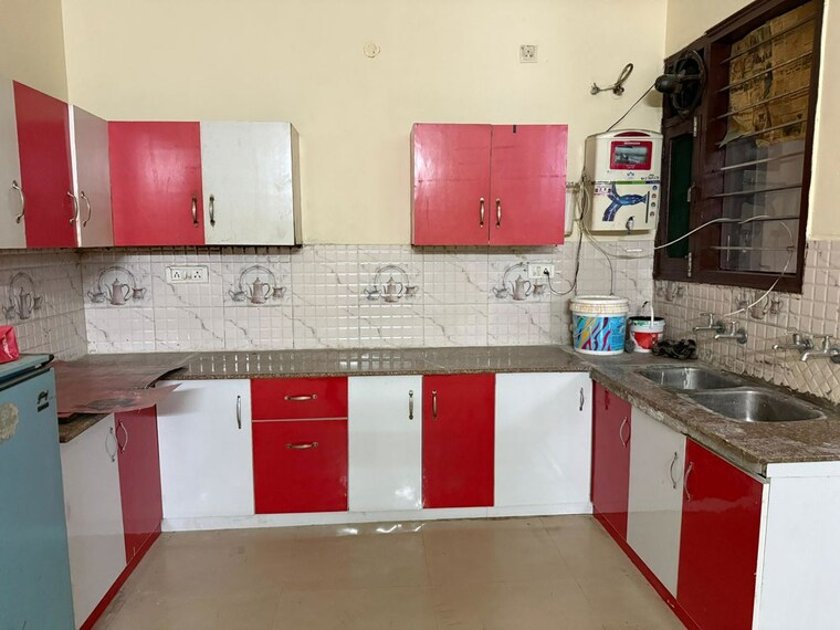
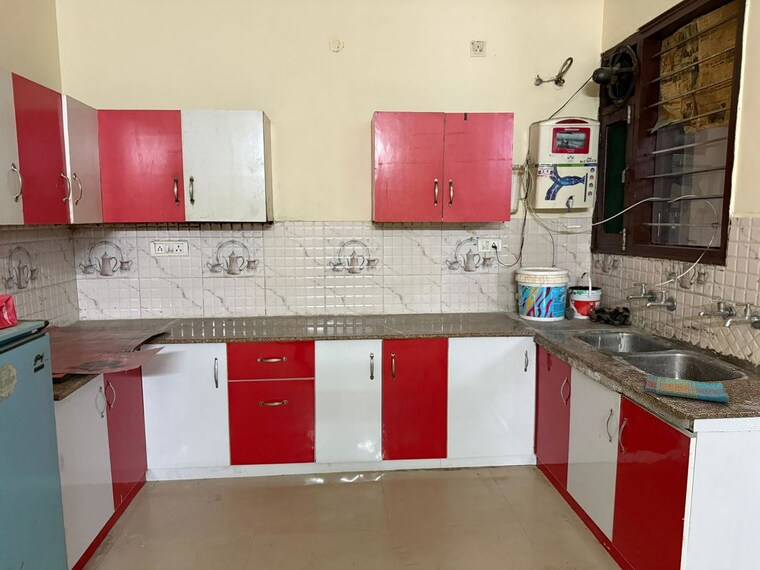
+ dish towel [644,374,730,403]
